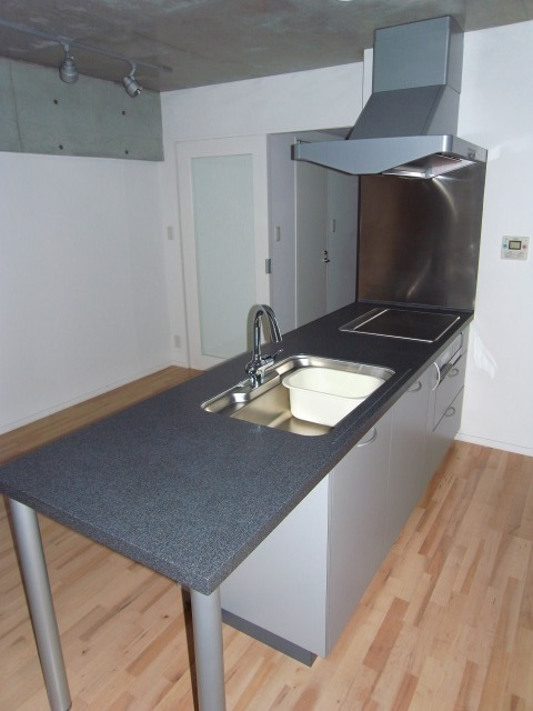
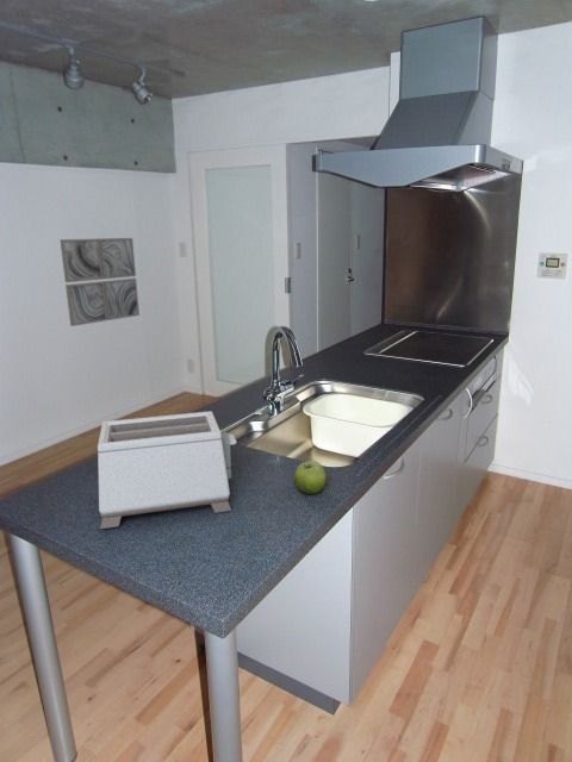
+ wall art [58,237,141,327]
+ fruit [293,460,327,495]
+ toaster [97,410,238,530]
